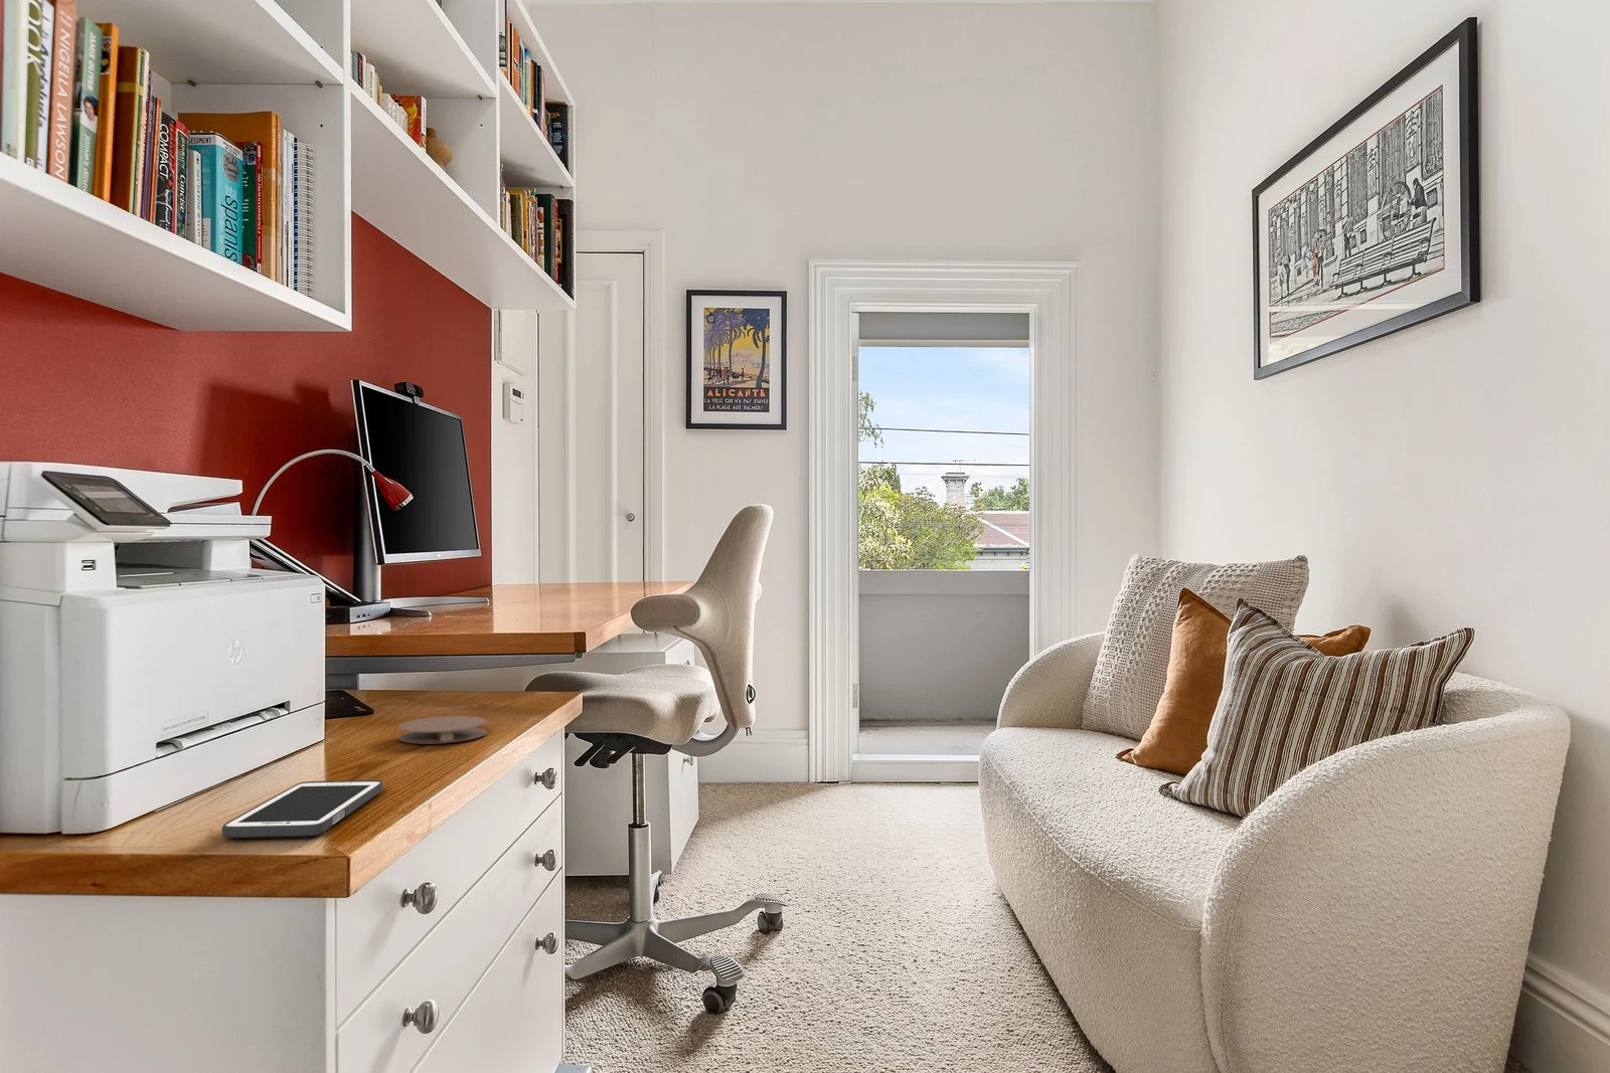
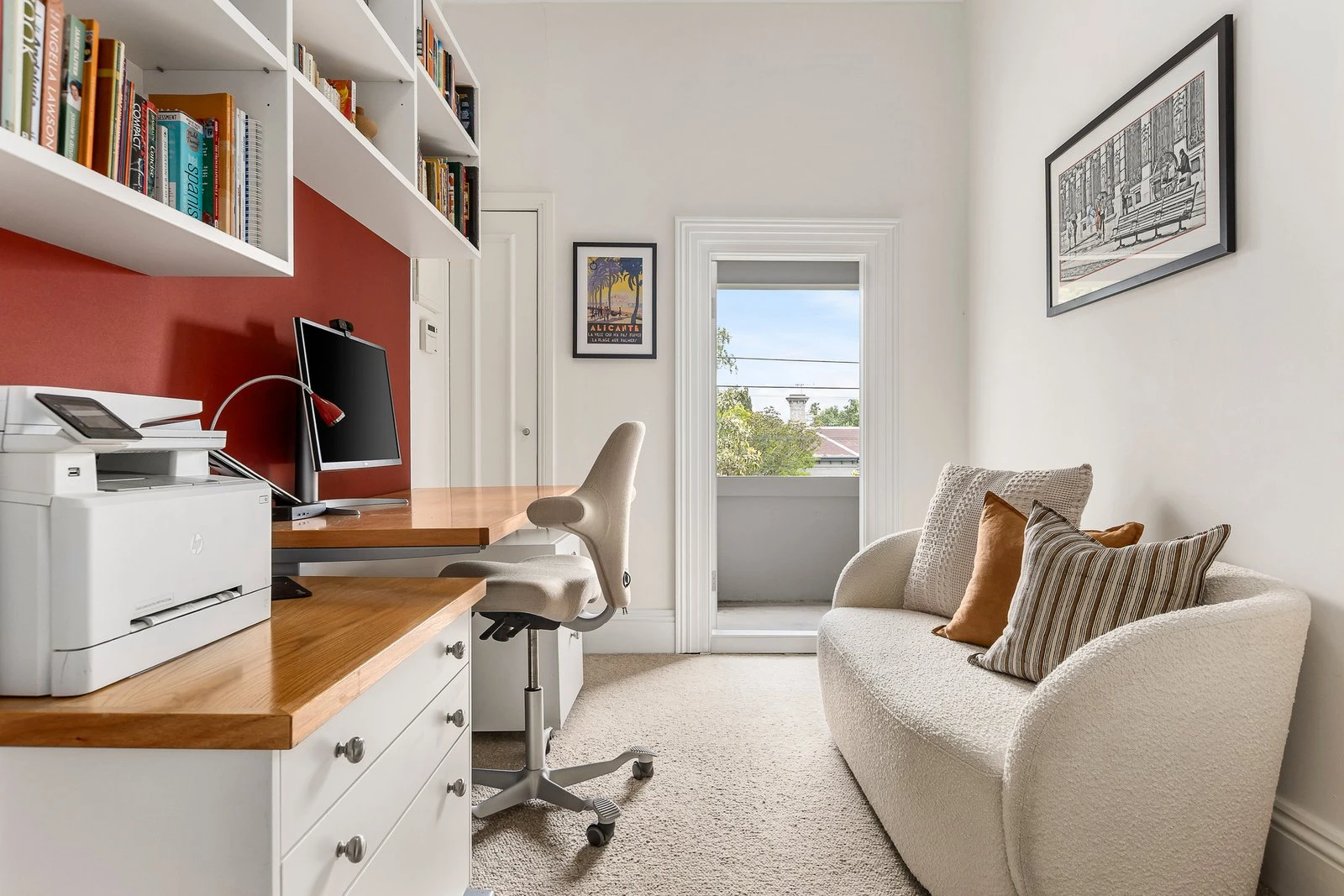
- cell phone [222,780,385,838]
- coaster [398,715,488,745]
